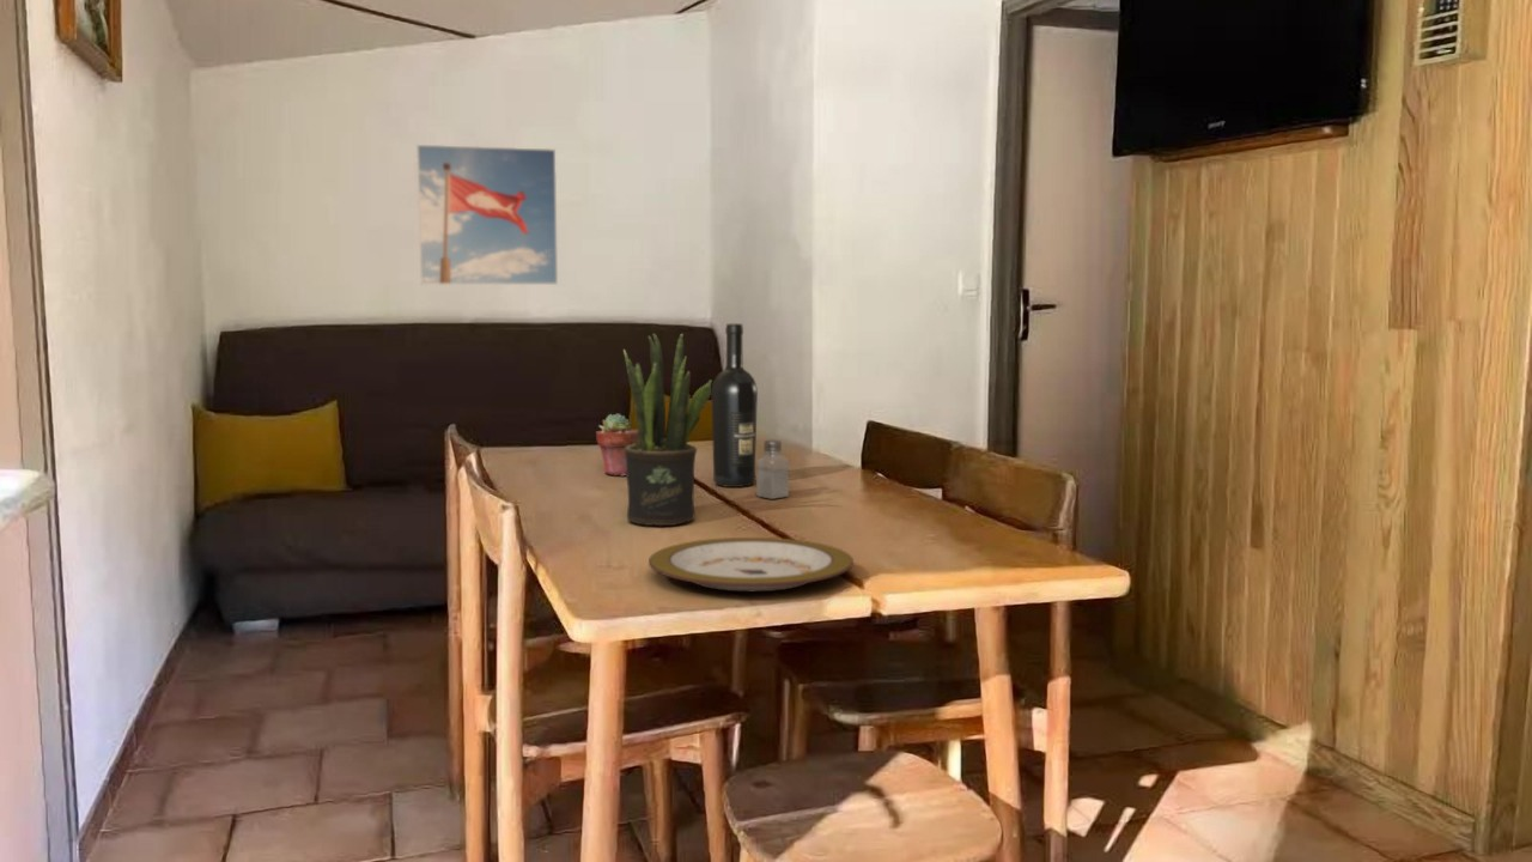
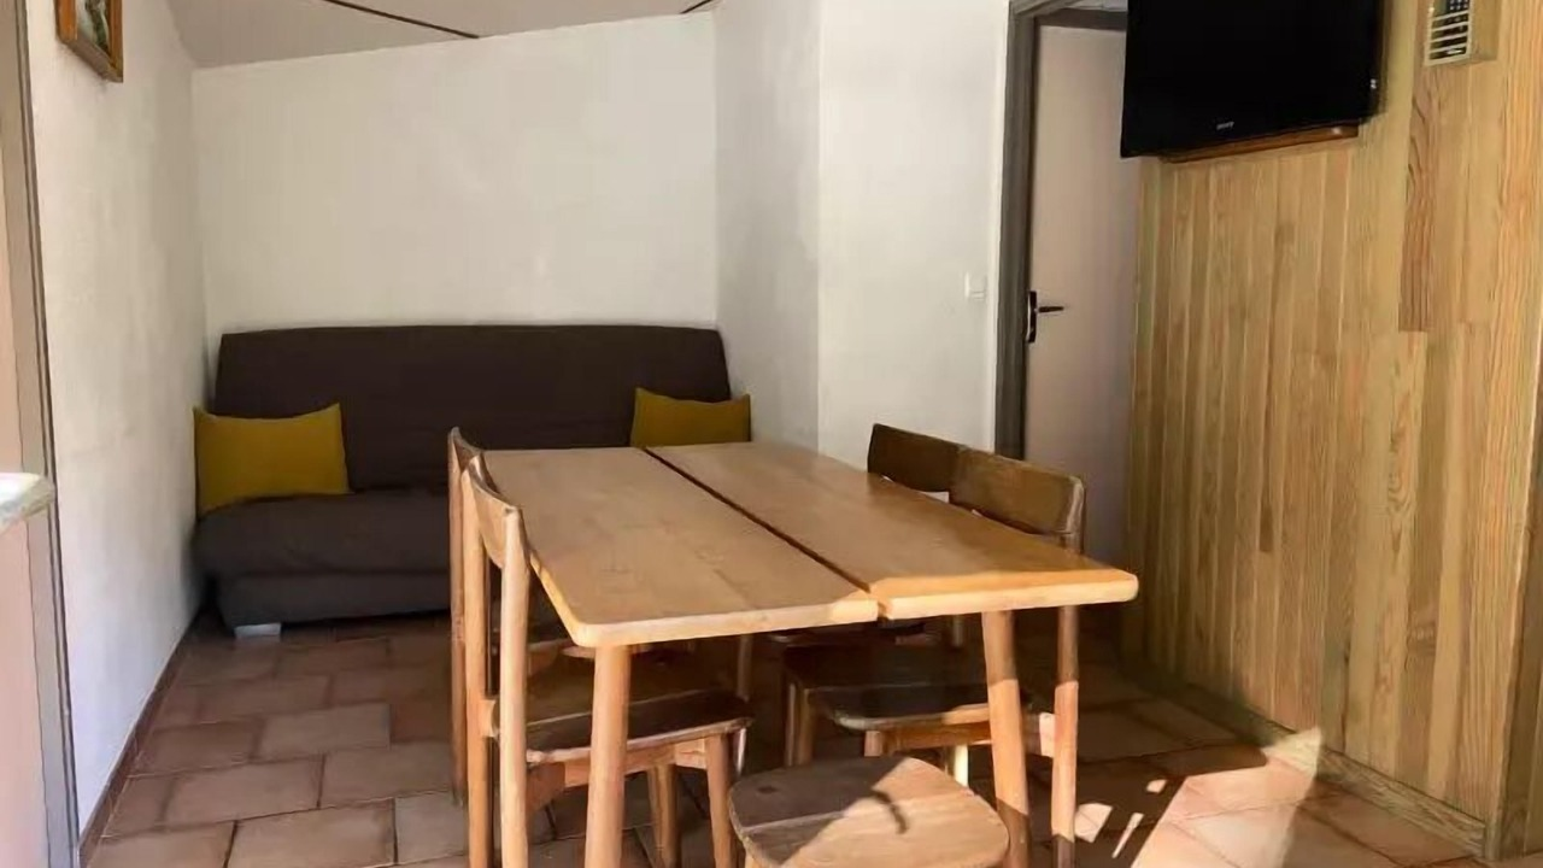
- potted plant [622,333,713,527]
- potted succulent [595,412,639,476]
- saltshaker [755,438,790,500]
- wine bottle [711,322,759,488]
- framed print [415,144,559,286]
- plate [648,536,855,593]
